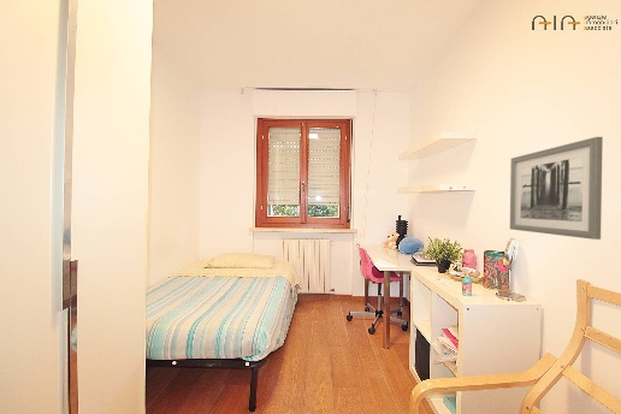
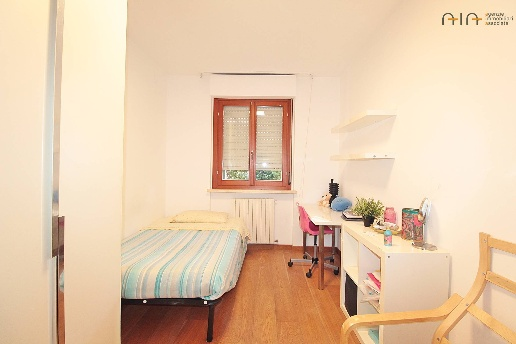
- wall art [509,136,604,241]
